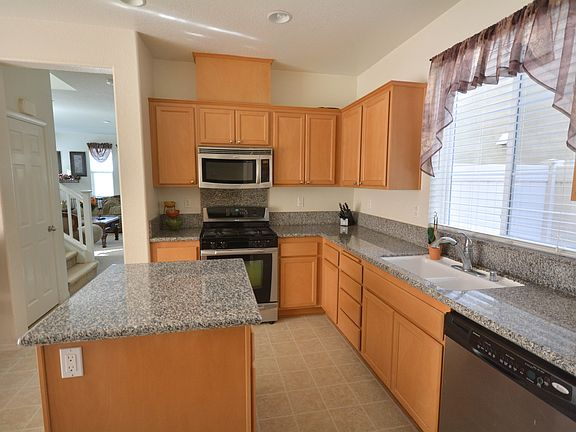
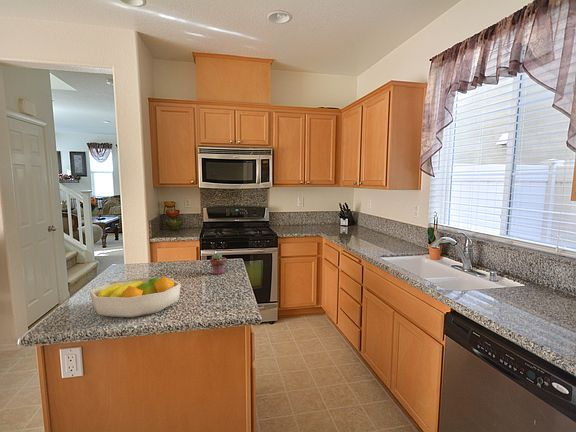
+ fruit bowl [88,275,182,318]
+ potted succulent [209,252,227,276]
